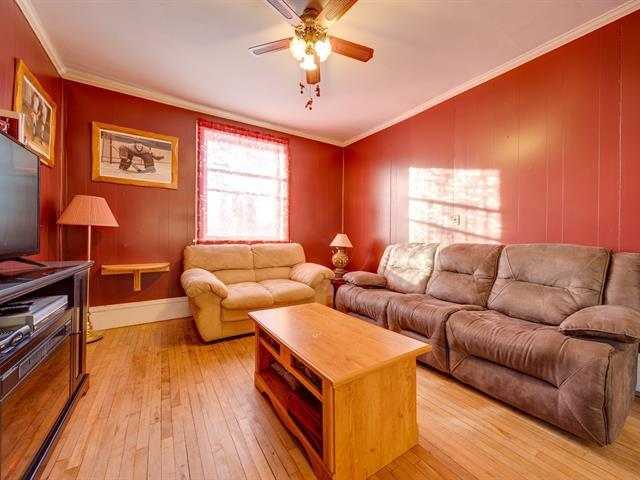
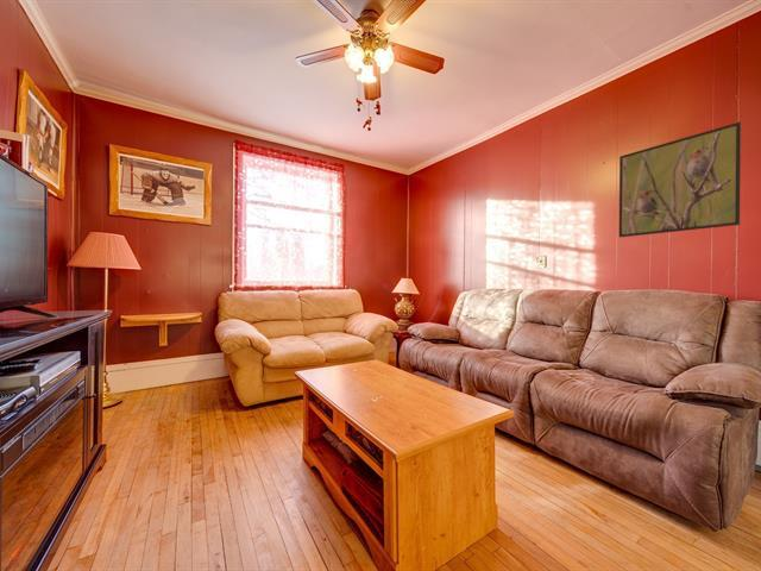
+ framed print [618,121,742,238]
